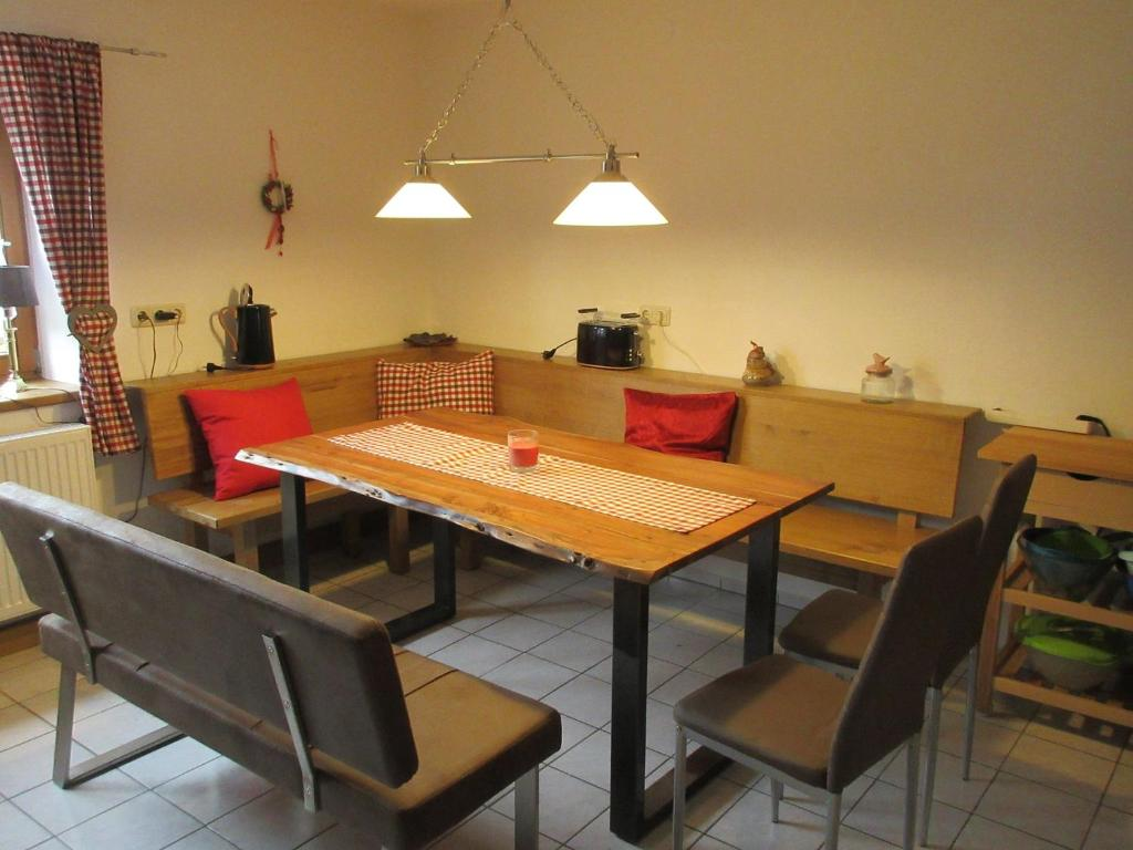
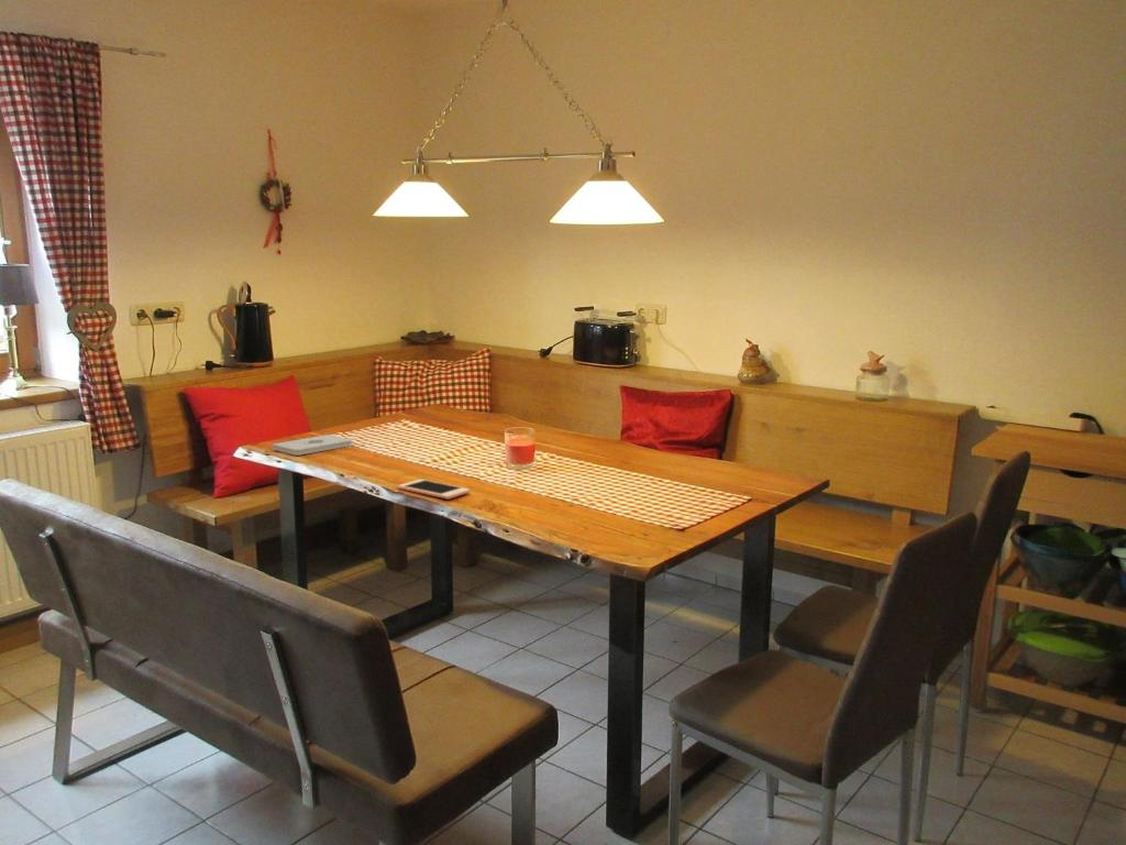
+ notepad [272,434,353,457]
+ cell phone [397,479,471,501]
